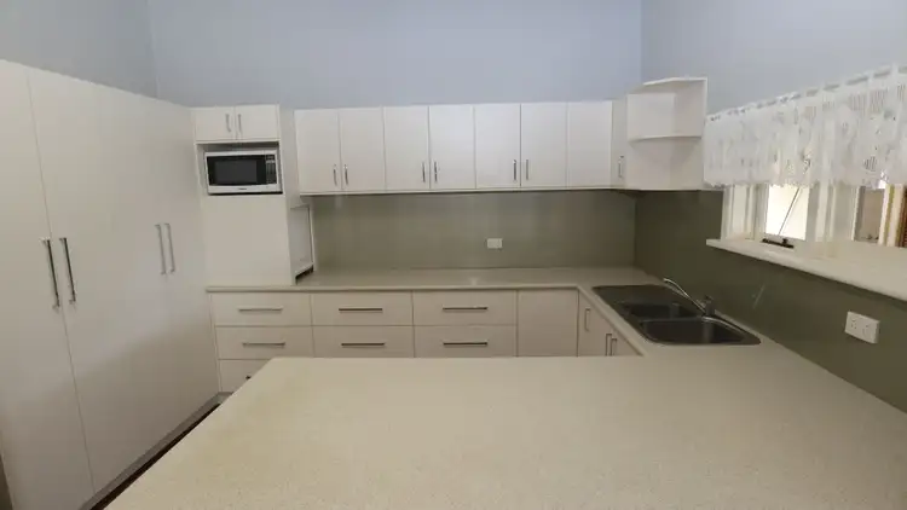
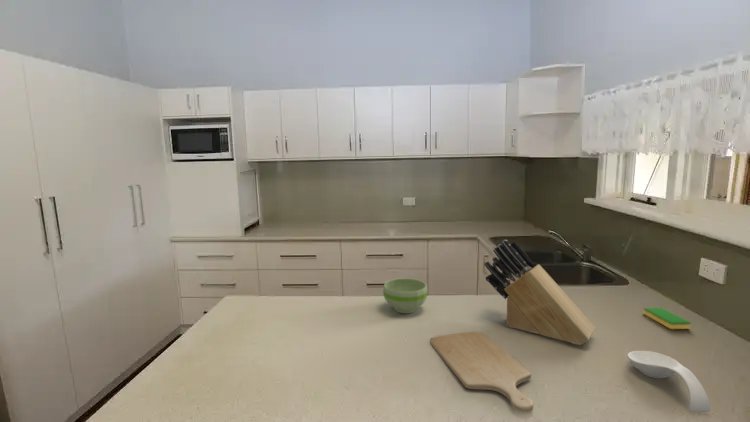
+ bowl [382,277,428,314]
+ dish sponge [642,307,692,330]
+ spoon rest [626,350,711,413]
+ chopping board [429,331,534,414]
+ knife block [483,239,596,346]
